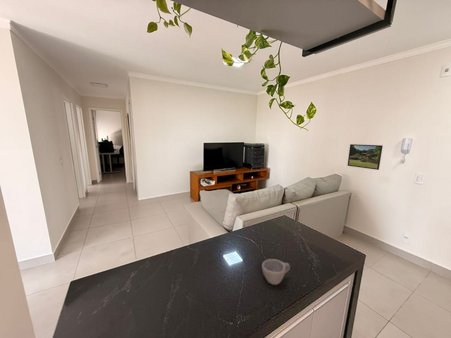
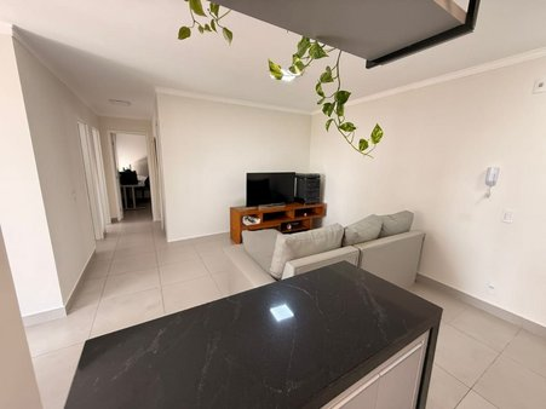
- cup [261,258,291,286]
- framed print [346,143,384,171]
